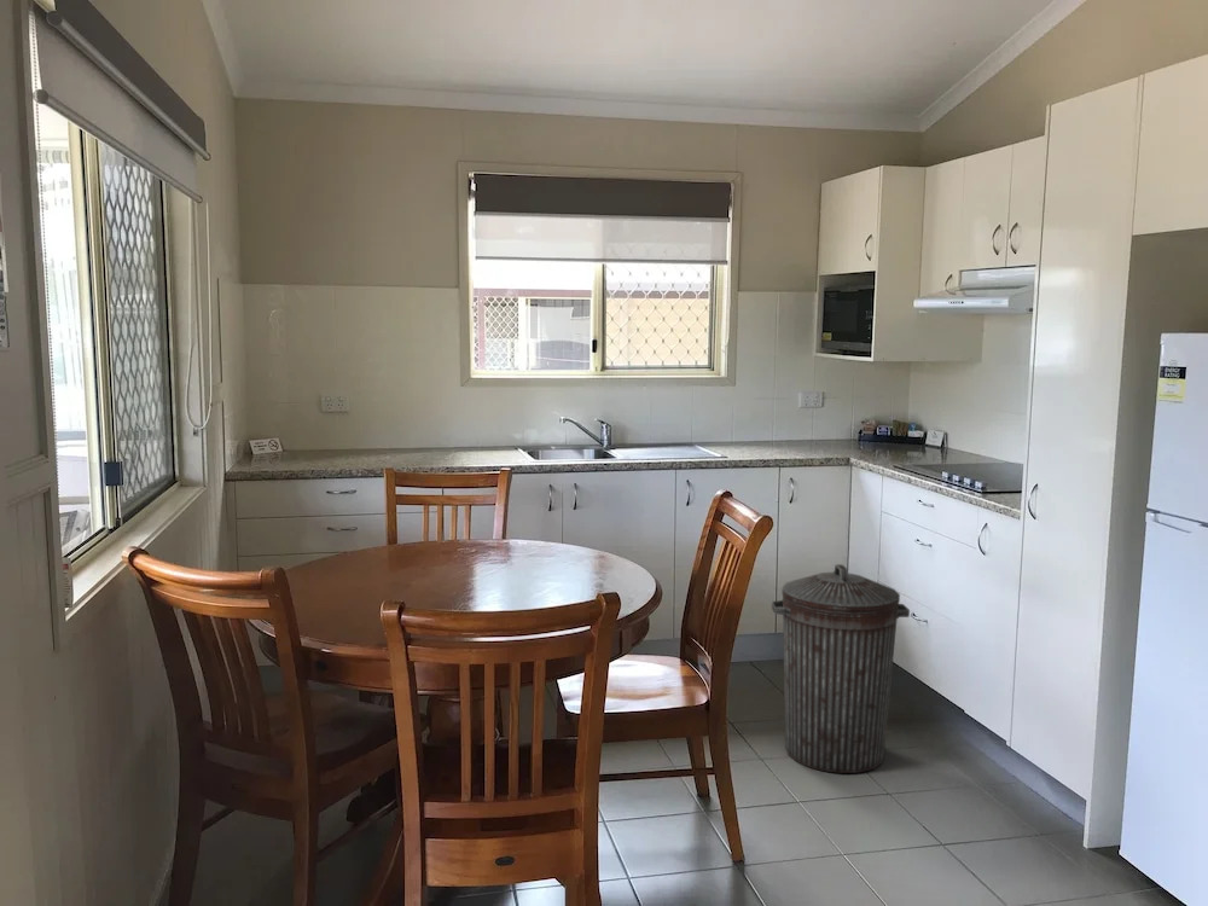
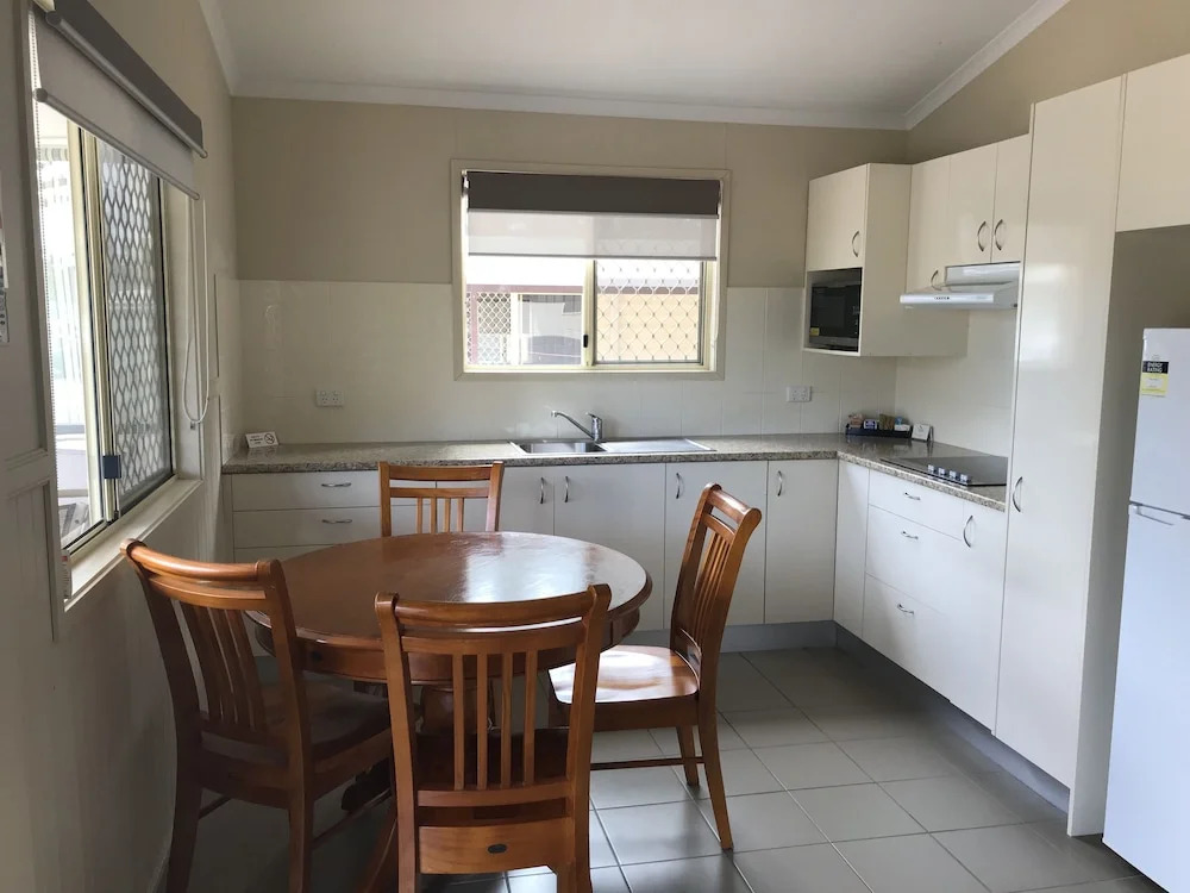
- trash can [771,563,911,774]
